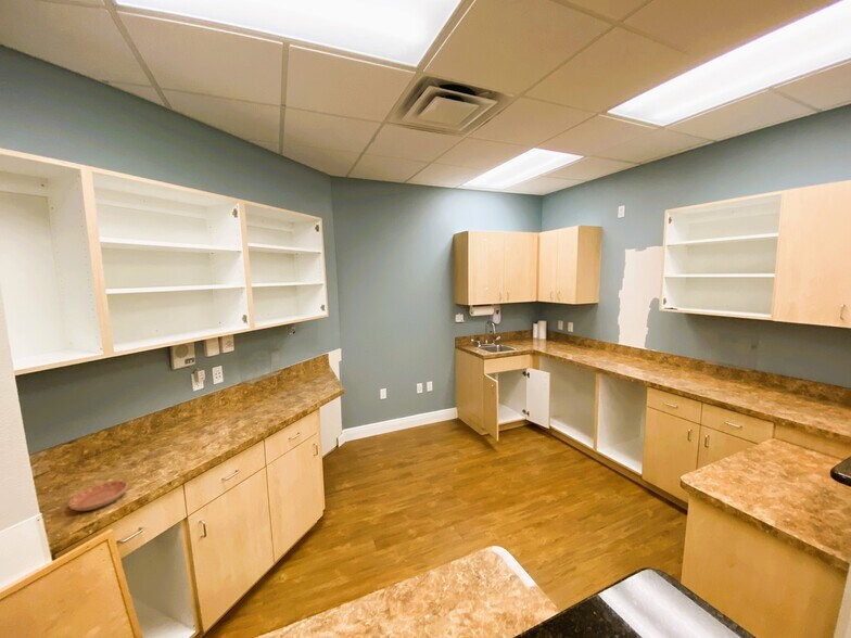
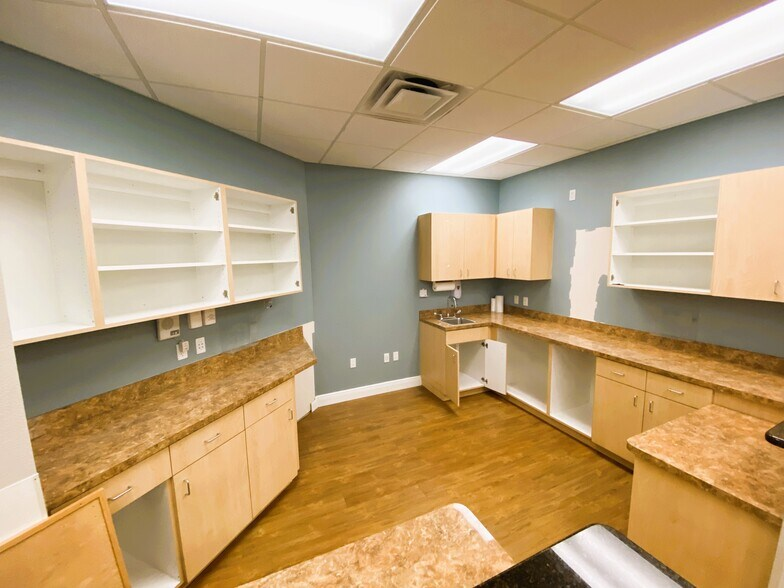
- saucer [67,480,129,512]
